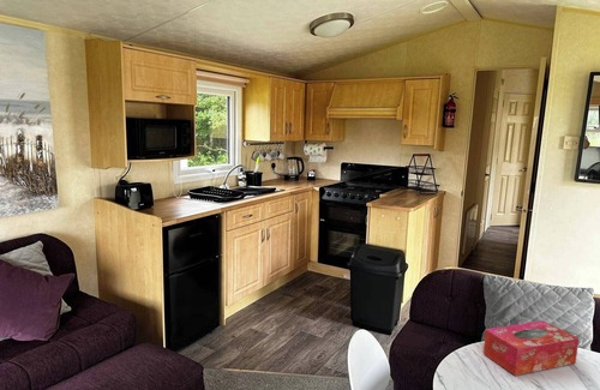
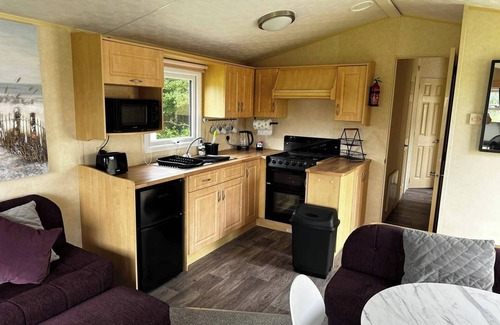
- tissue box [482,319,580,377]
